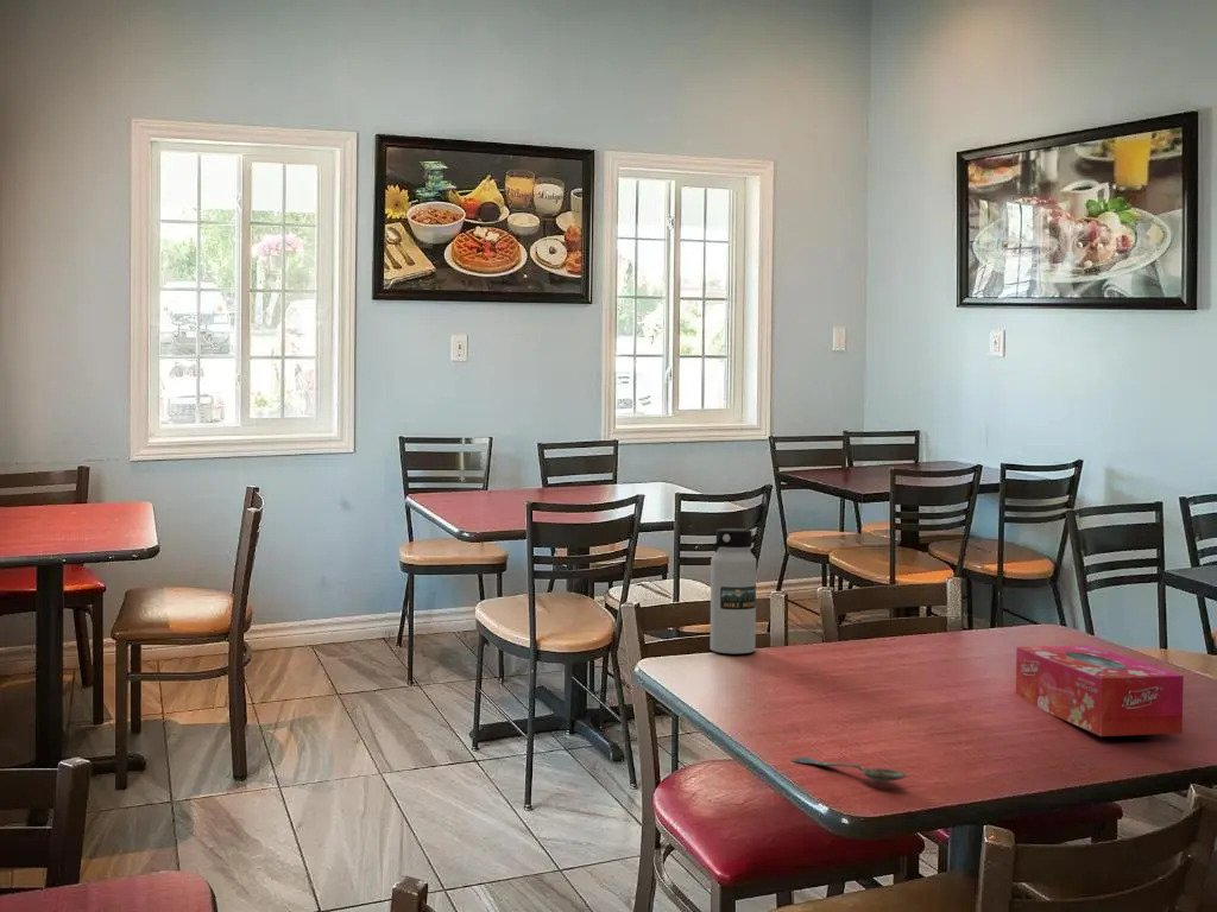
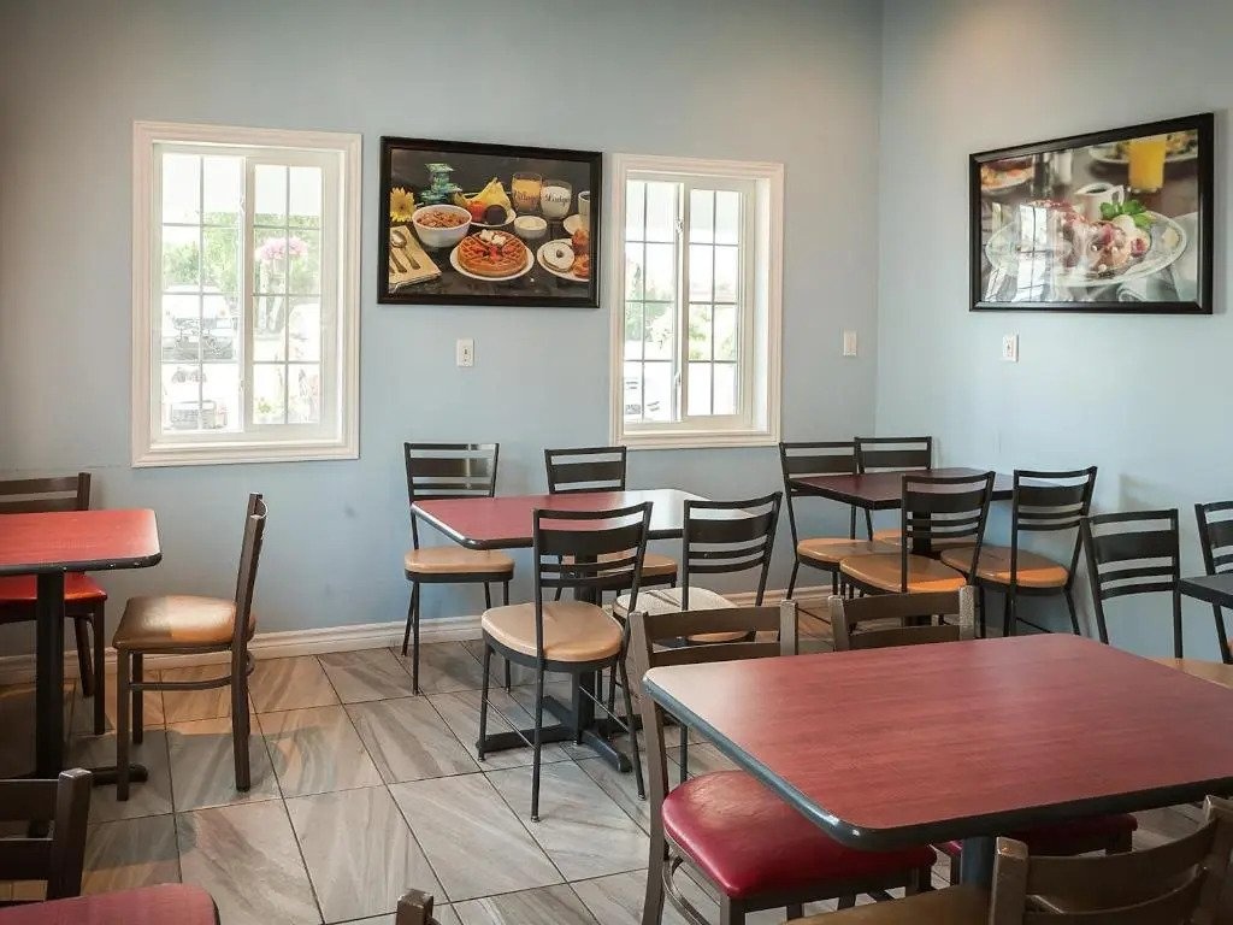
- tissue box [1015,644,1185,737]
- water bottle [710,527,757,654]
- spoon [789,756,908,783]
